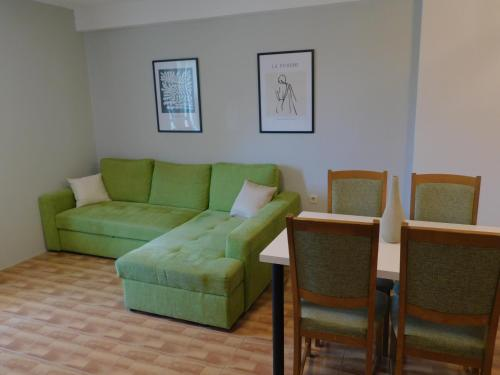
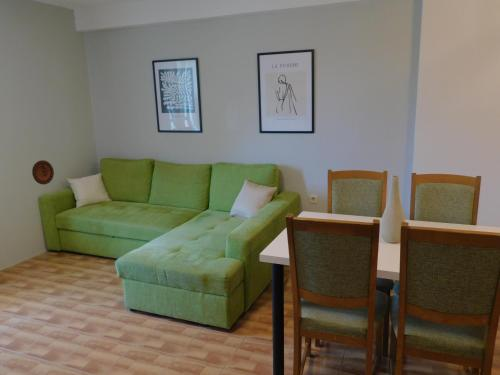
+ decorative plate [31,159,55,186]
